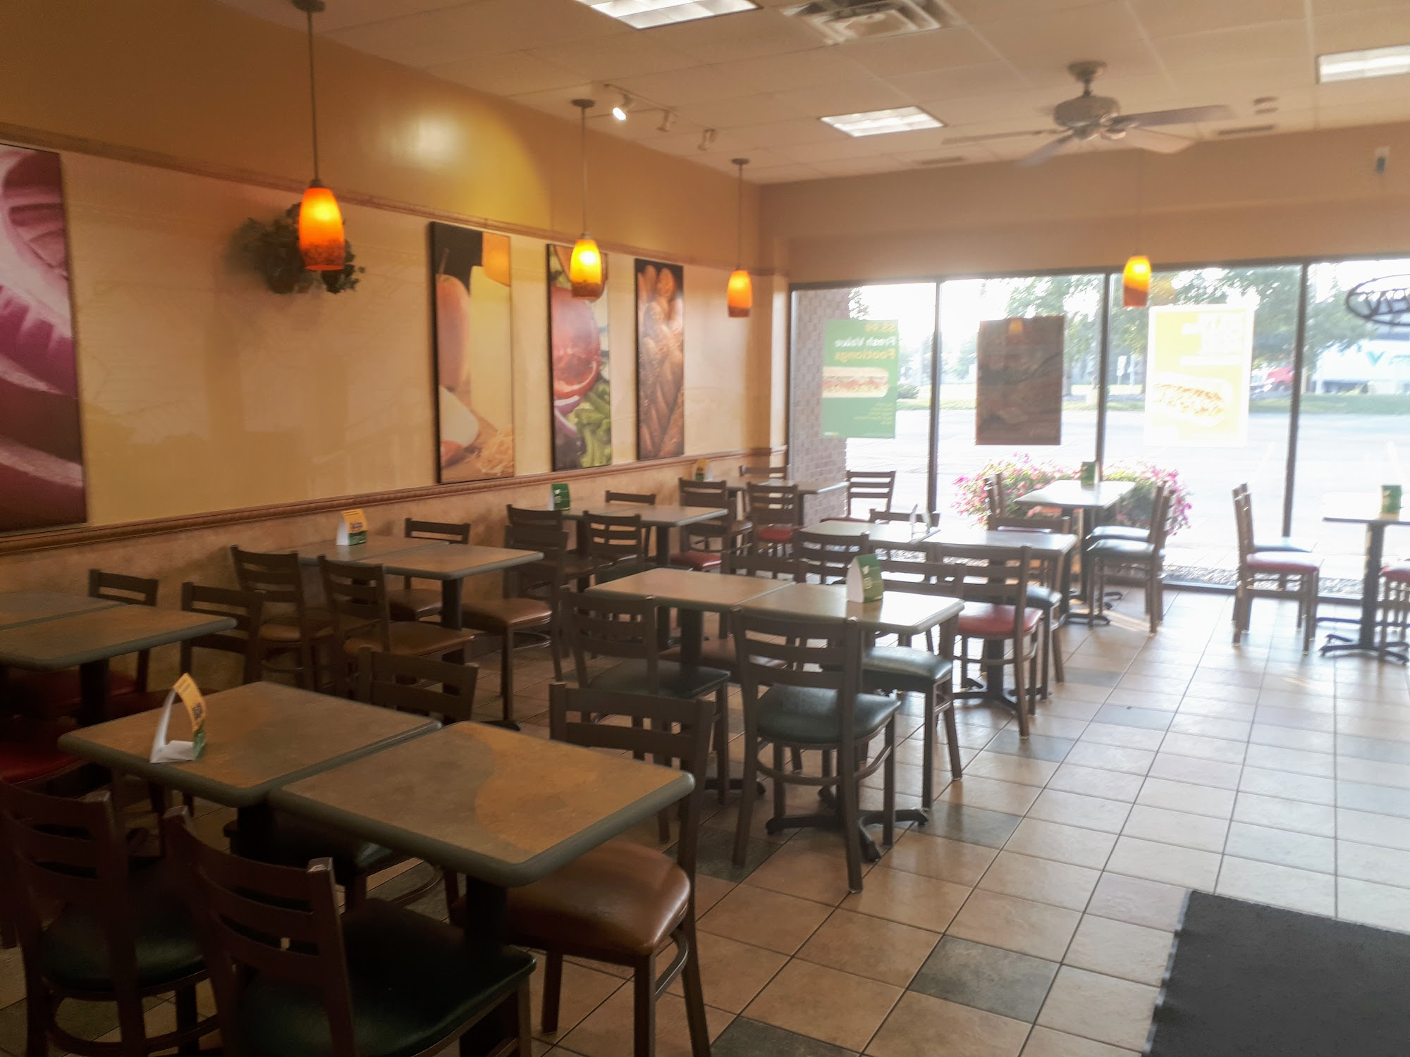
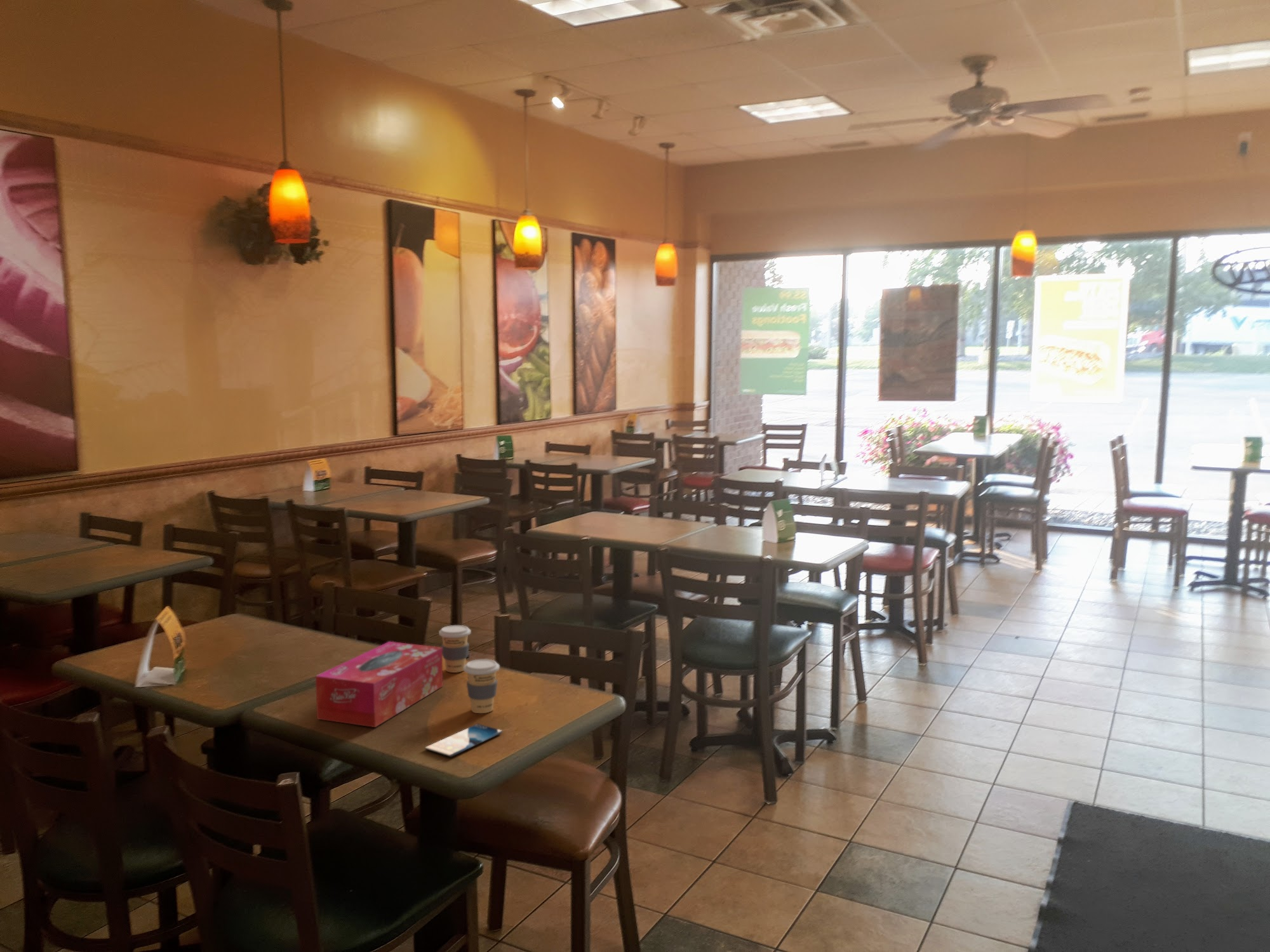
+ coffee cup [464,659,500,714]
+ coffee cup [438,625,471,673]
+ smartphone [424,723,503,757]
+ tissue box [315,641,444,728]
